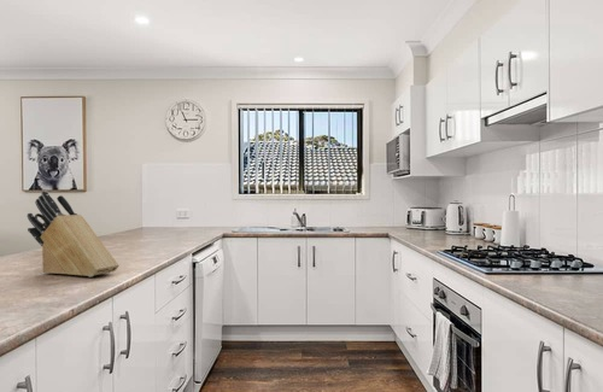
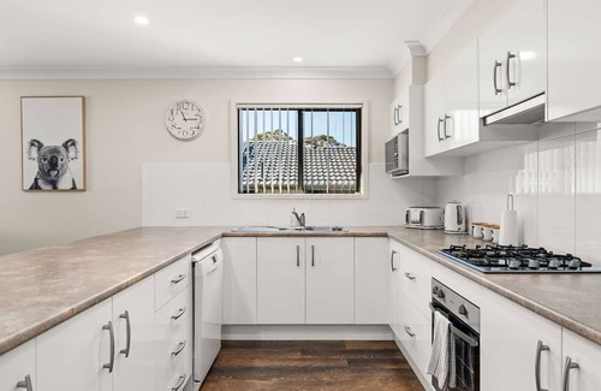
- knife block [25,189,121,279]
